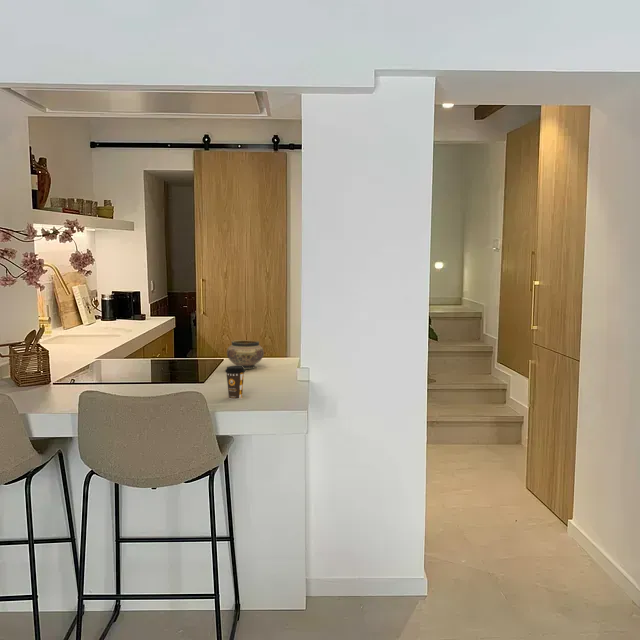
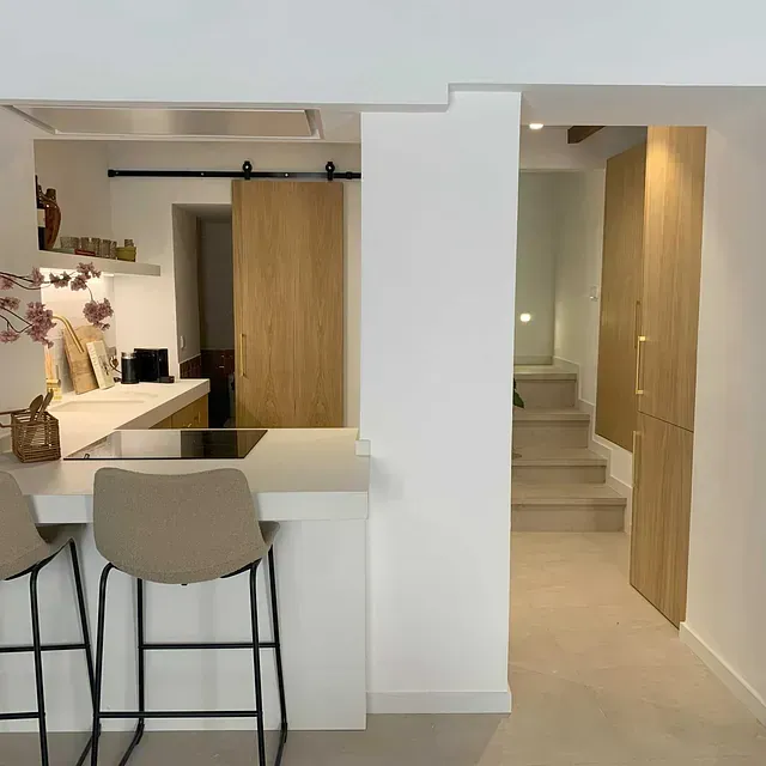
- ceramic bowl [226,339,265,370]
- coffee cup [224,365,246,400]
